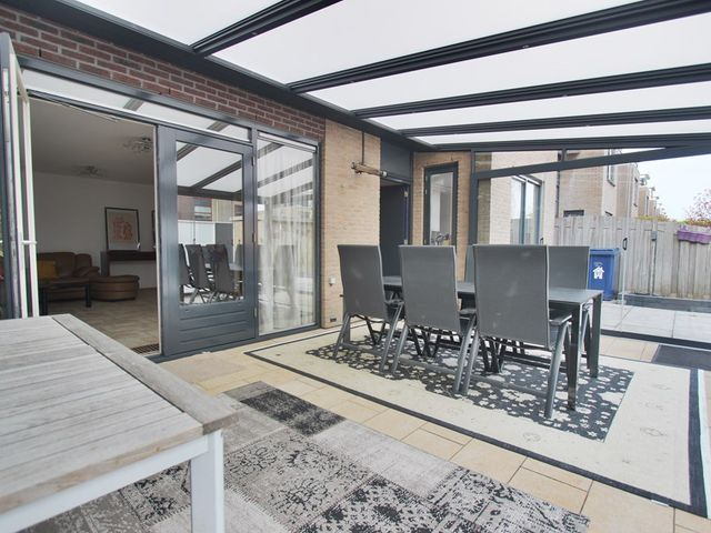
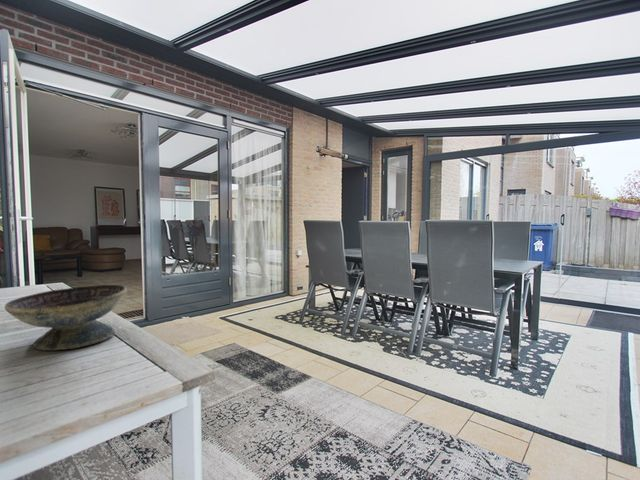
+ decorative bowl [4,284,128,352]
